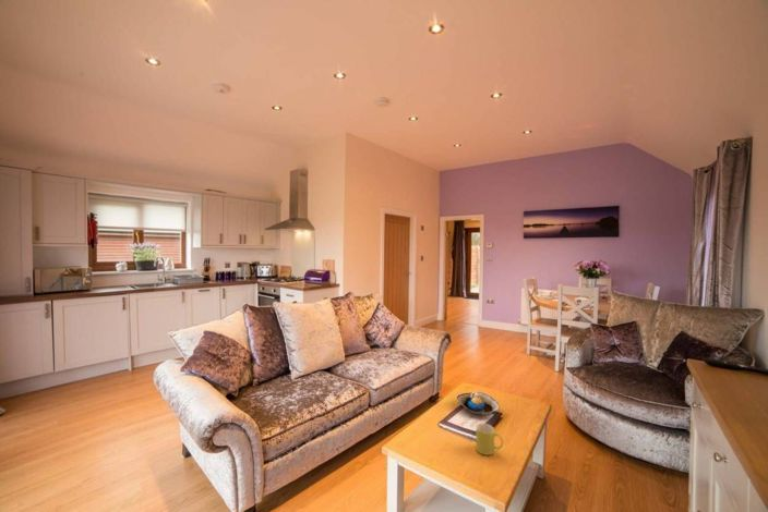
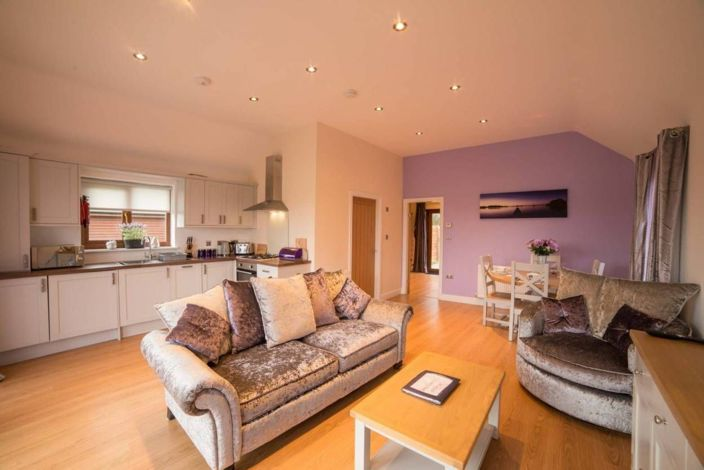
- mug [475,423,504,456]
- decorative bowl [456,391,501,416]
